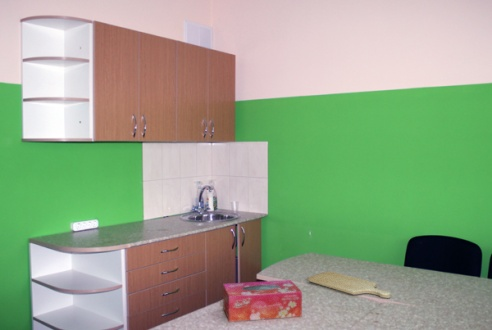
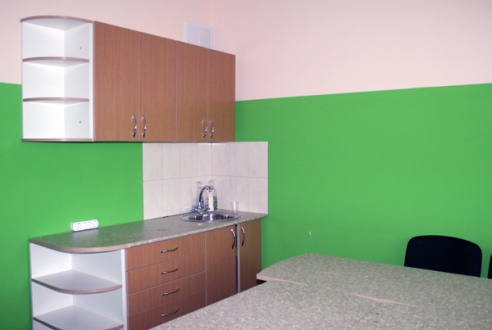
- chopping board [307,271,392,299]
- tissue box [222,279,303,323]
